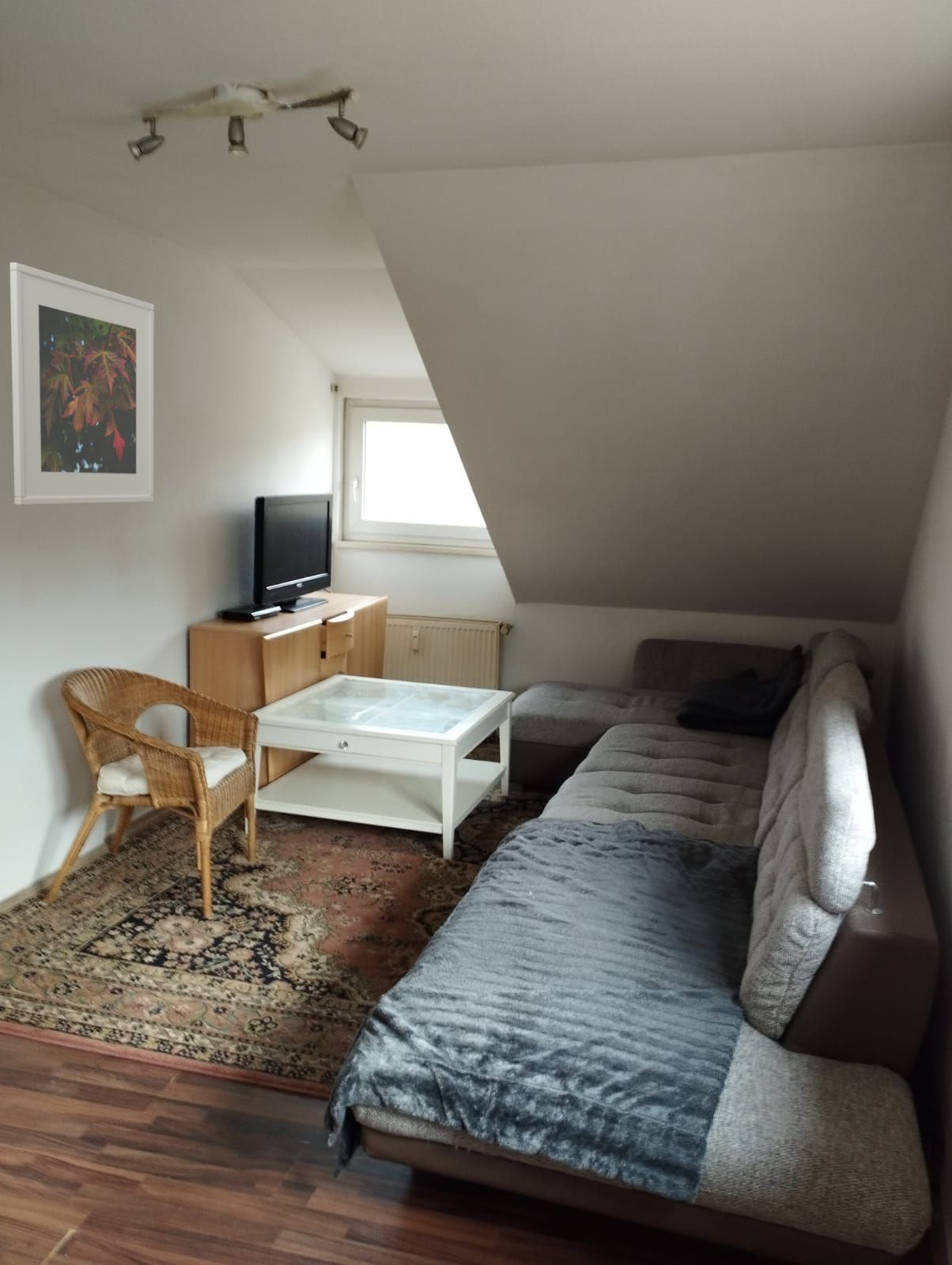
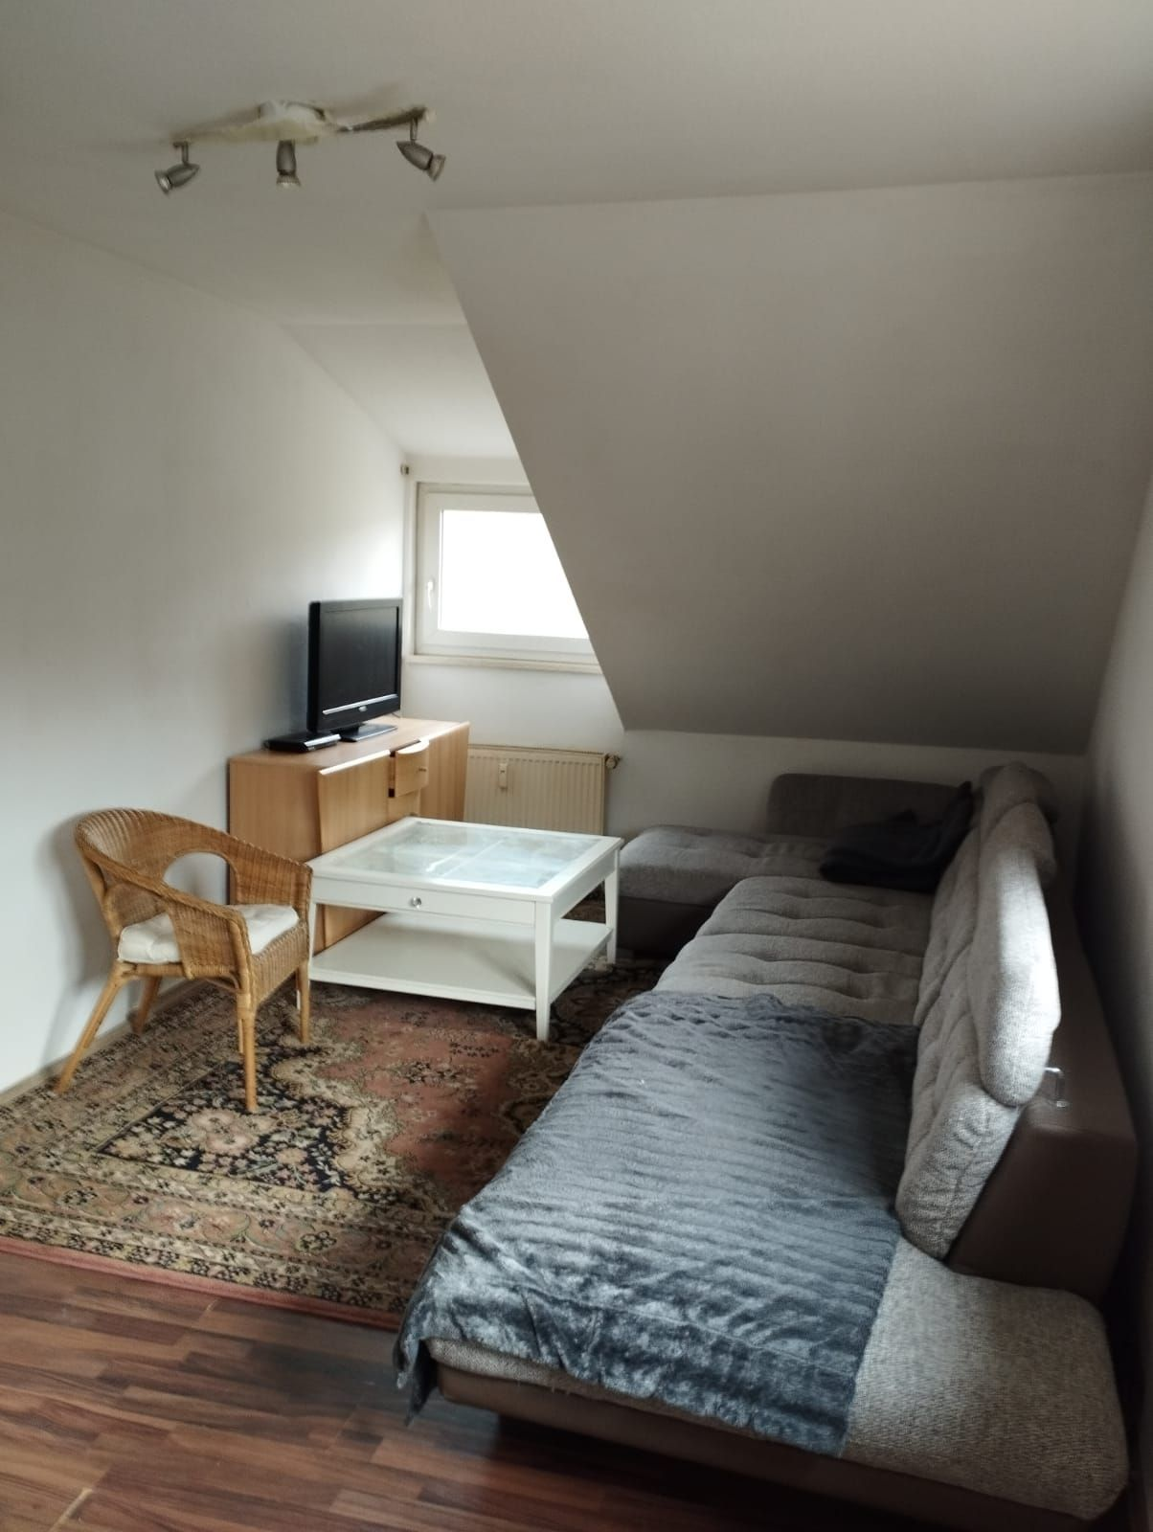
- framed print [9,262,155,506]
